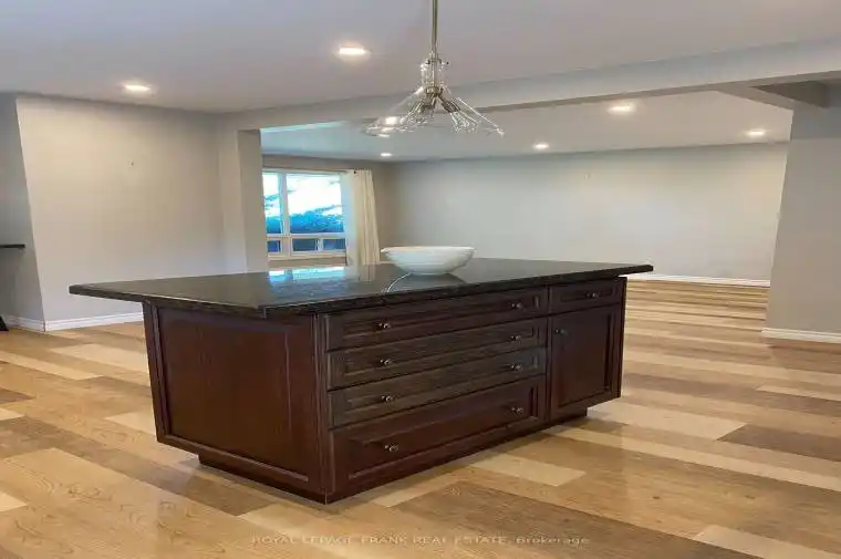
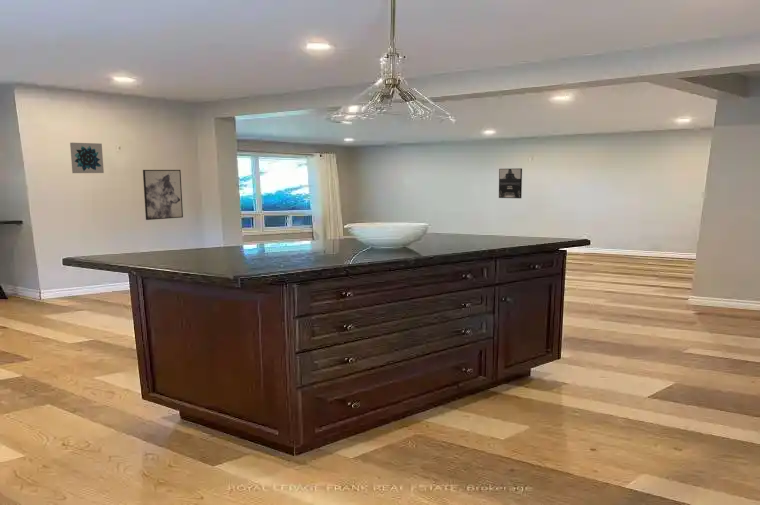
+ wall art [498,167,523,199]
+ wall art [142,169,184,221]
+ wall art [69,142,105,174]
